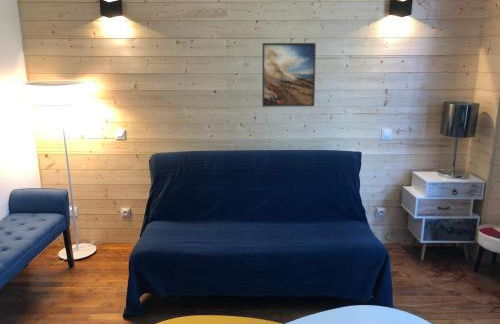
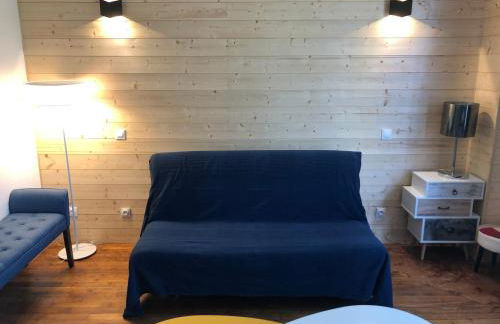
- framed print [261,42,317,108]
